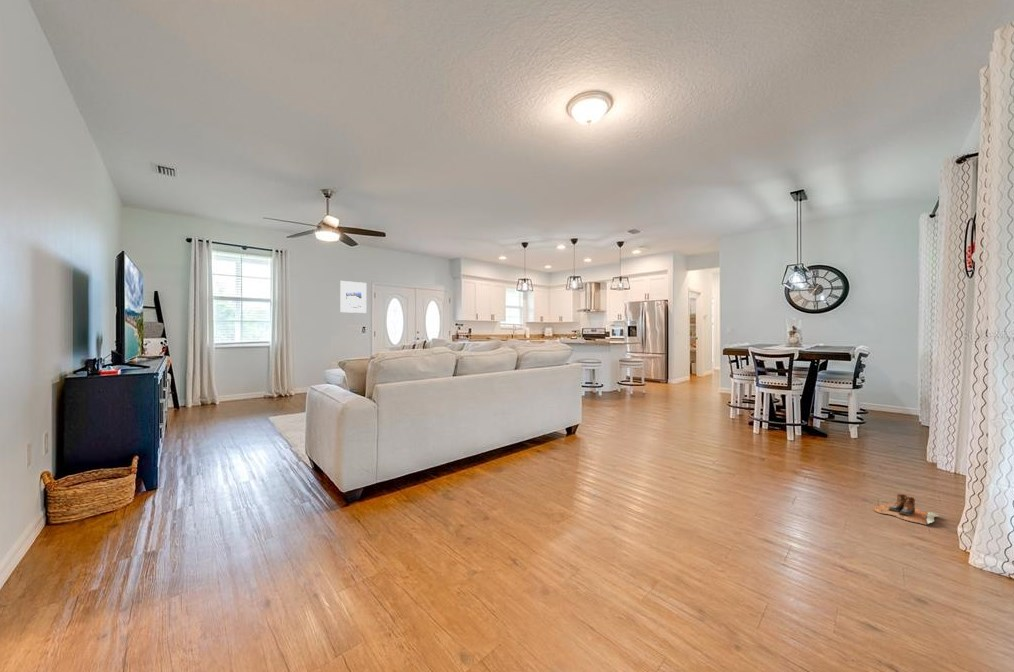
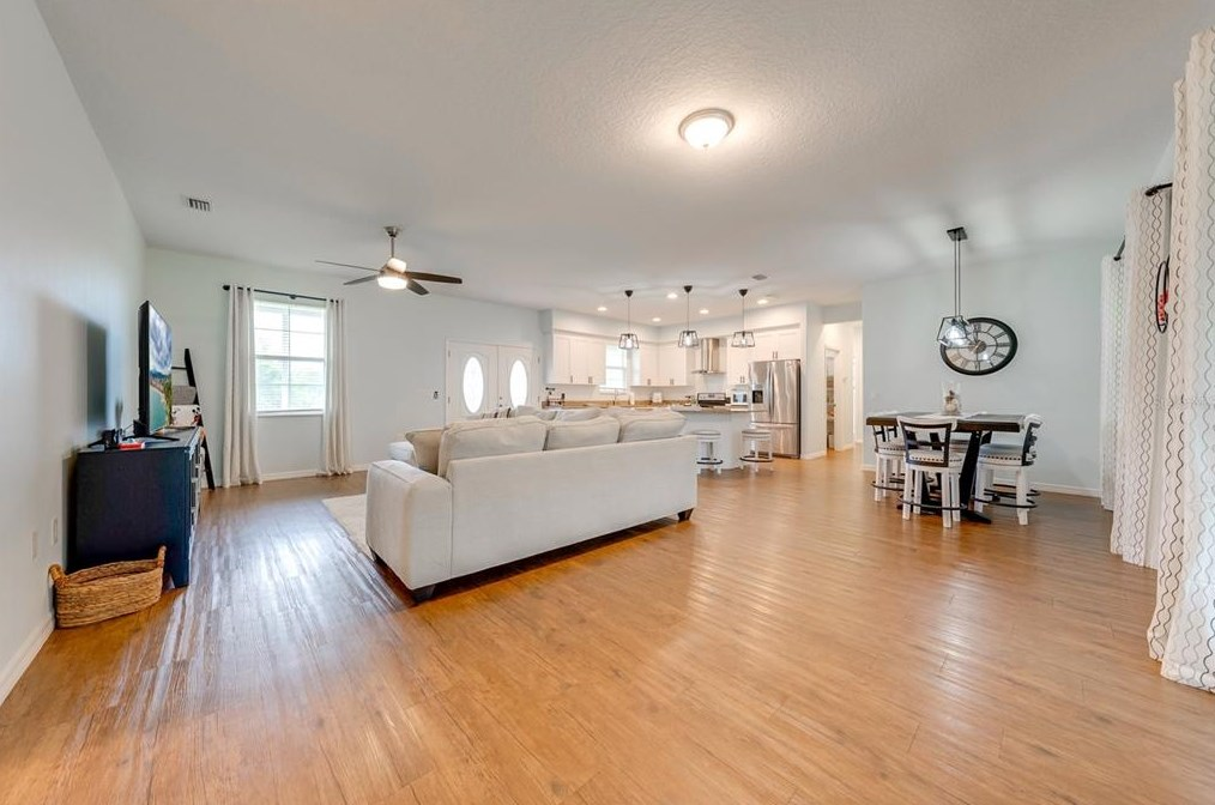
- boots [872,493,940,526]
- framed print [339,280,367,314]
